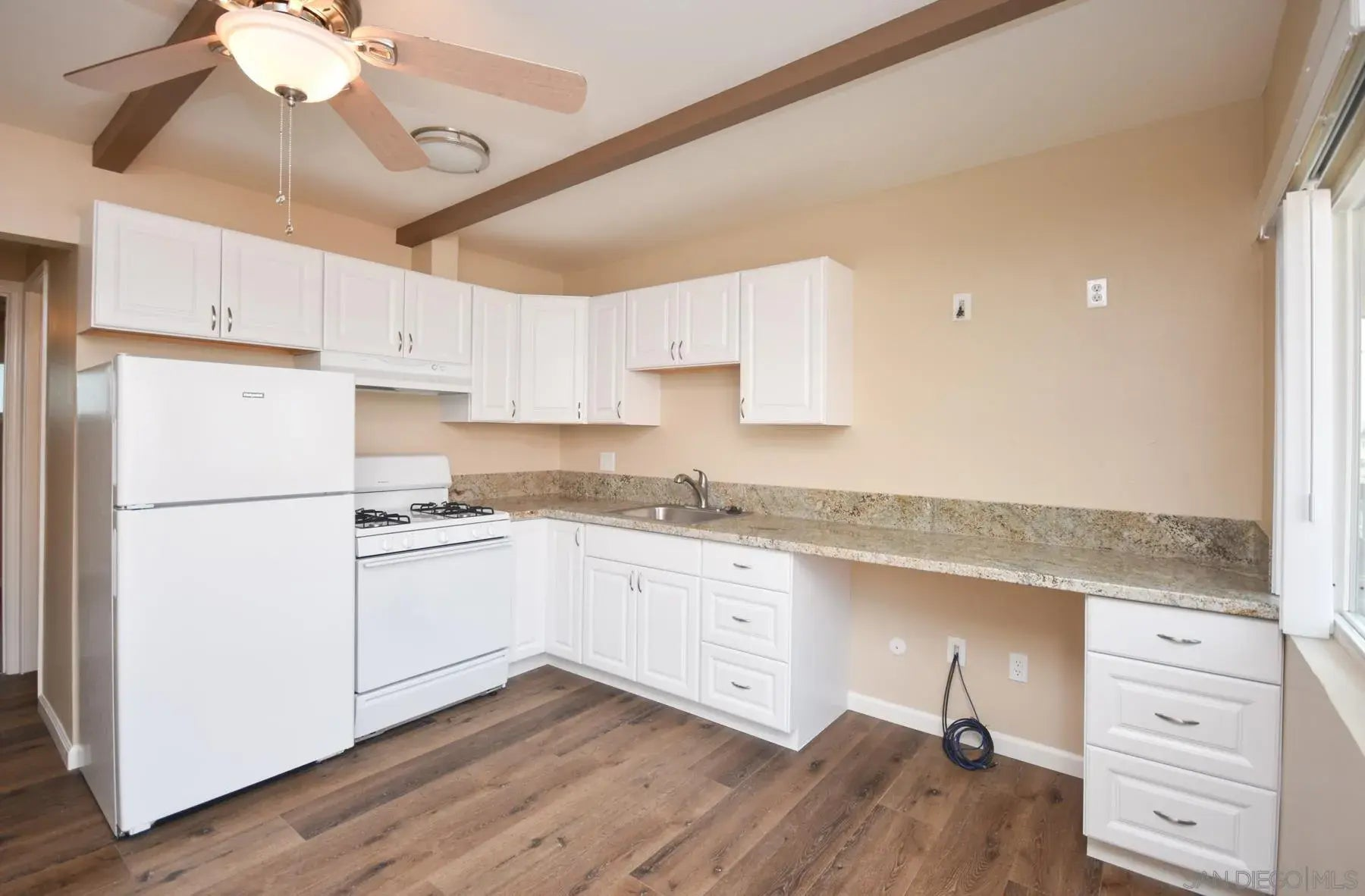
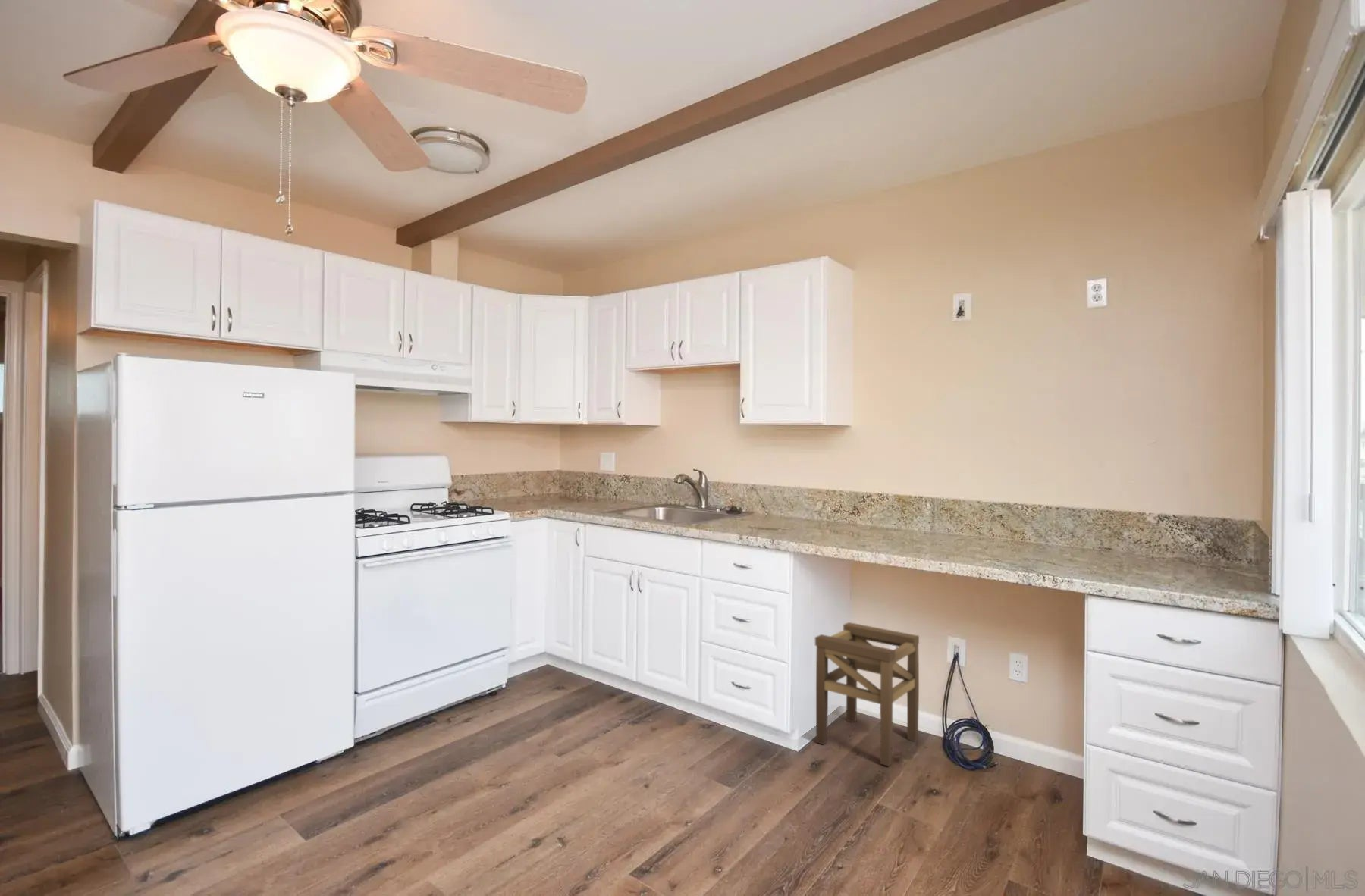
+ stool [814,622,920,767]
